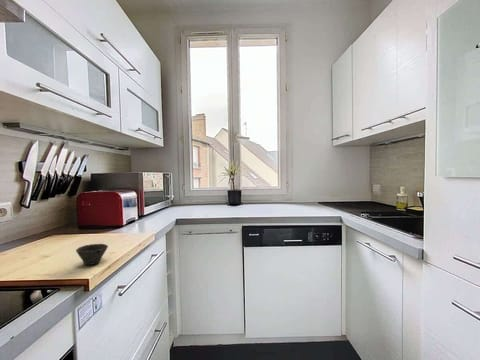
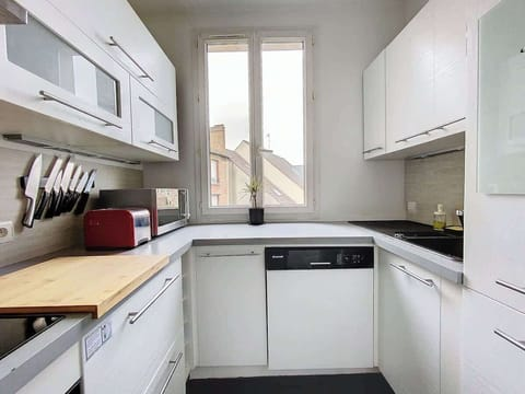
- cup [75,243,109,266]
